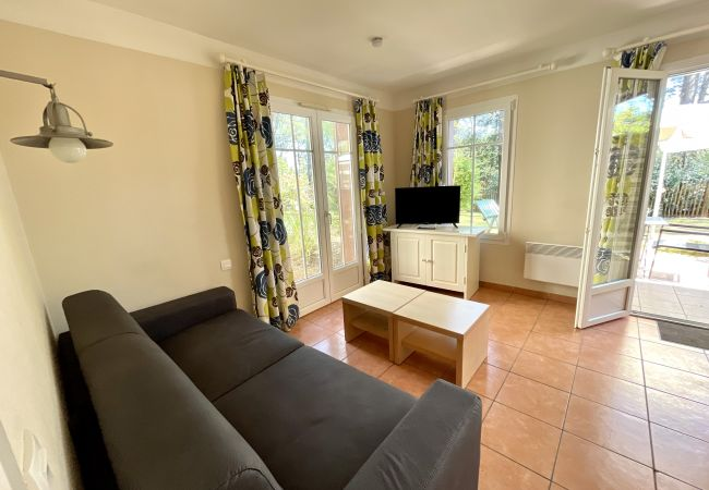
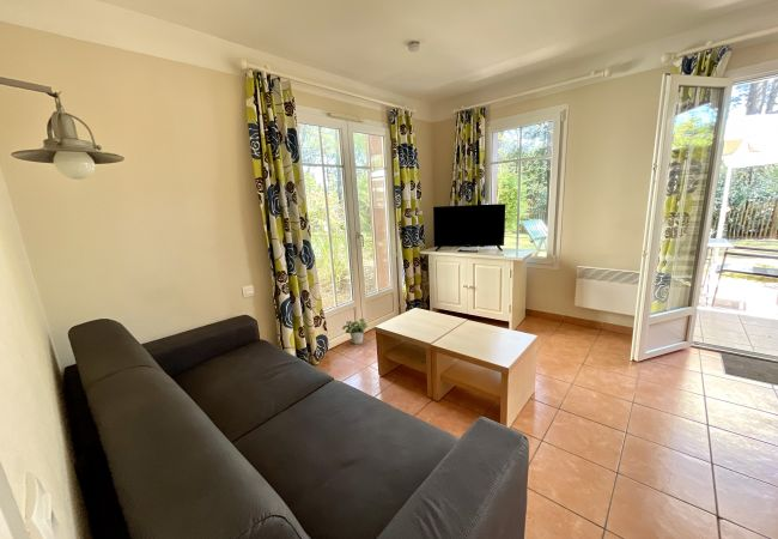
+ potted plant [341,317,369,345]
